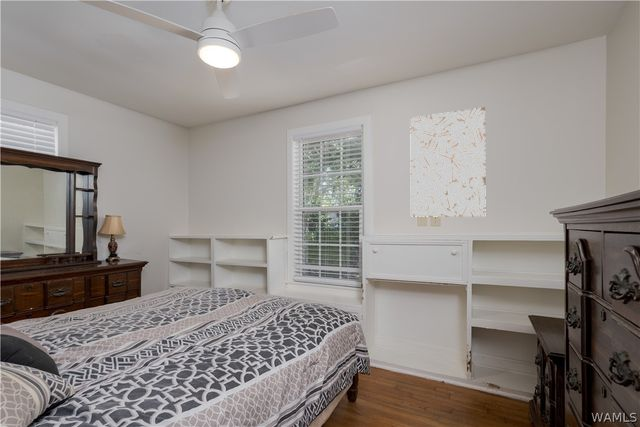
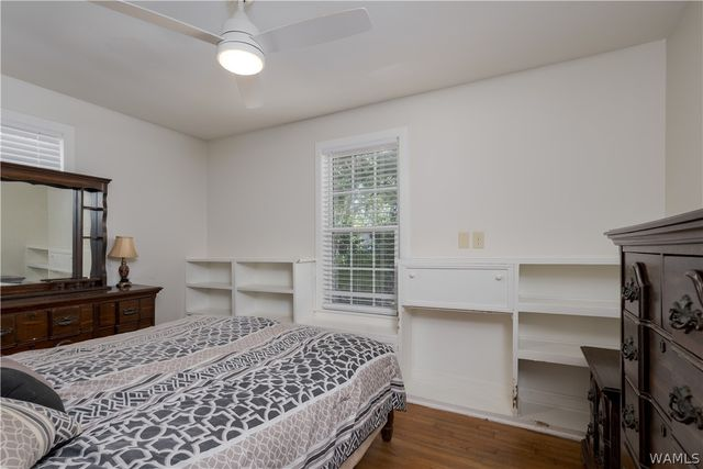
- wall art [409,106,486,218]
